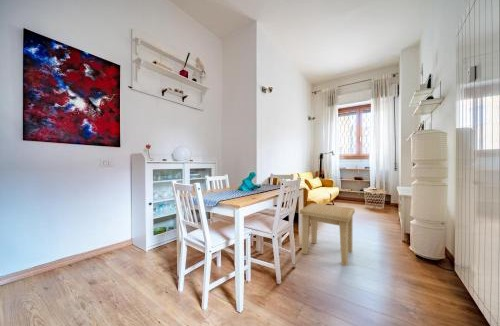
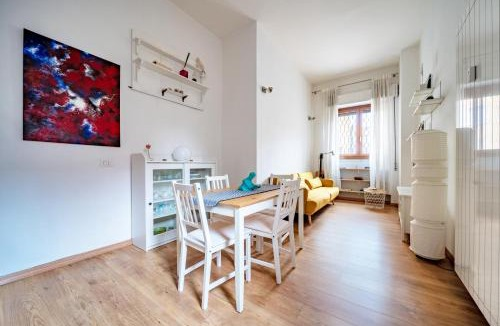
- side table [299,202,356,267]
